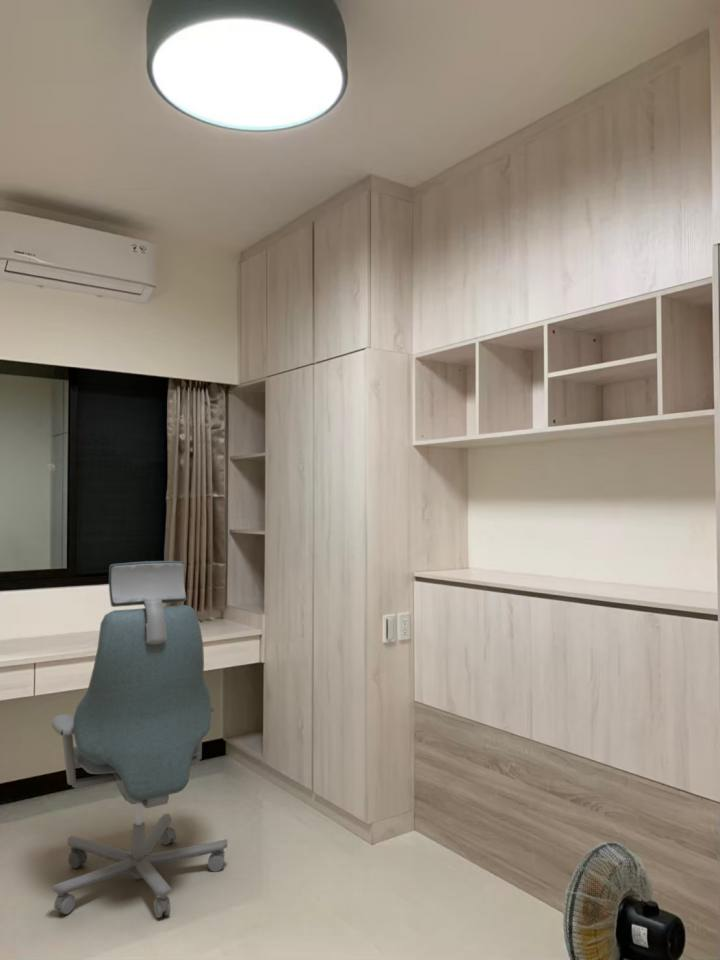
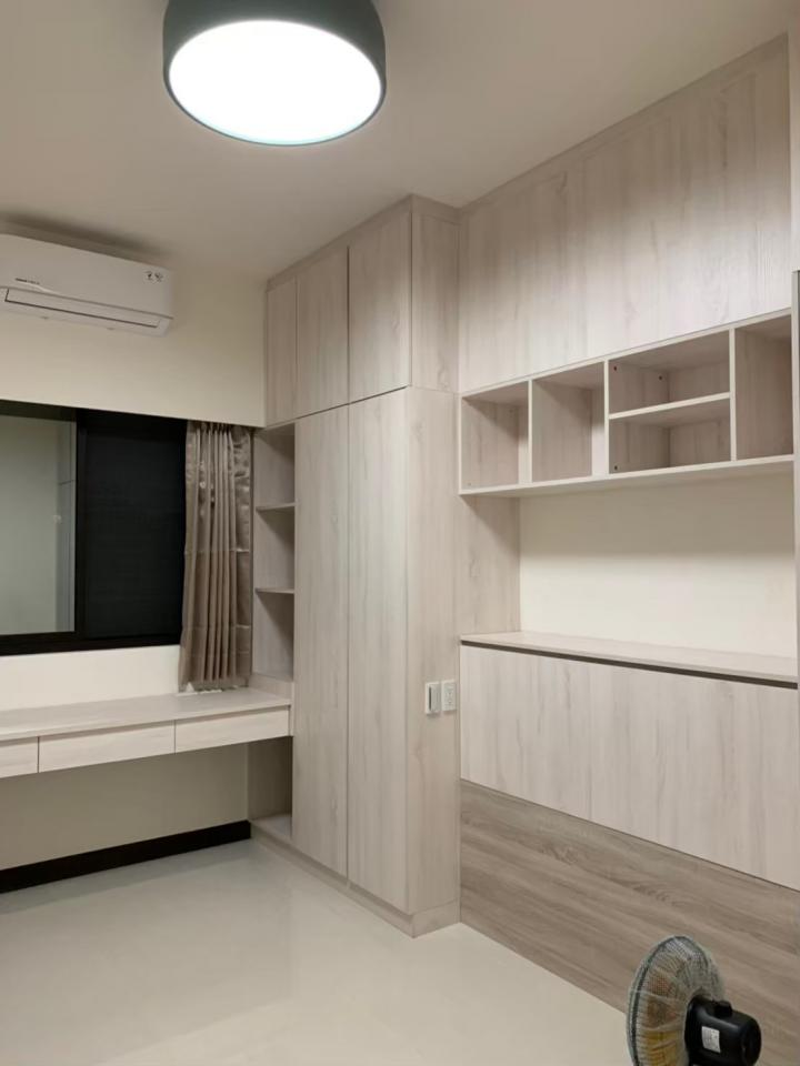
- office chair [51,560,229,919]
